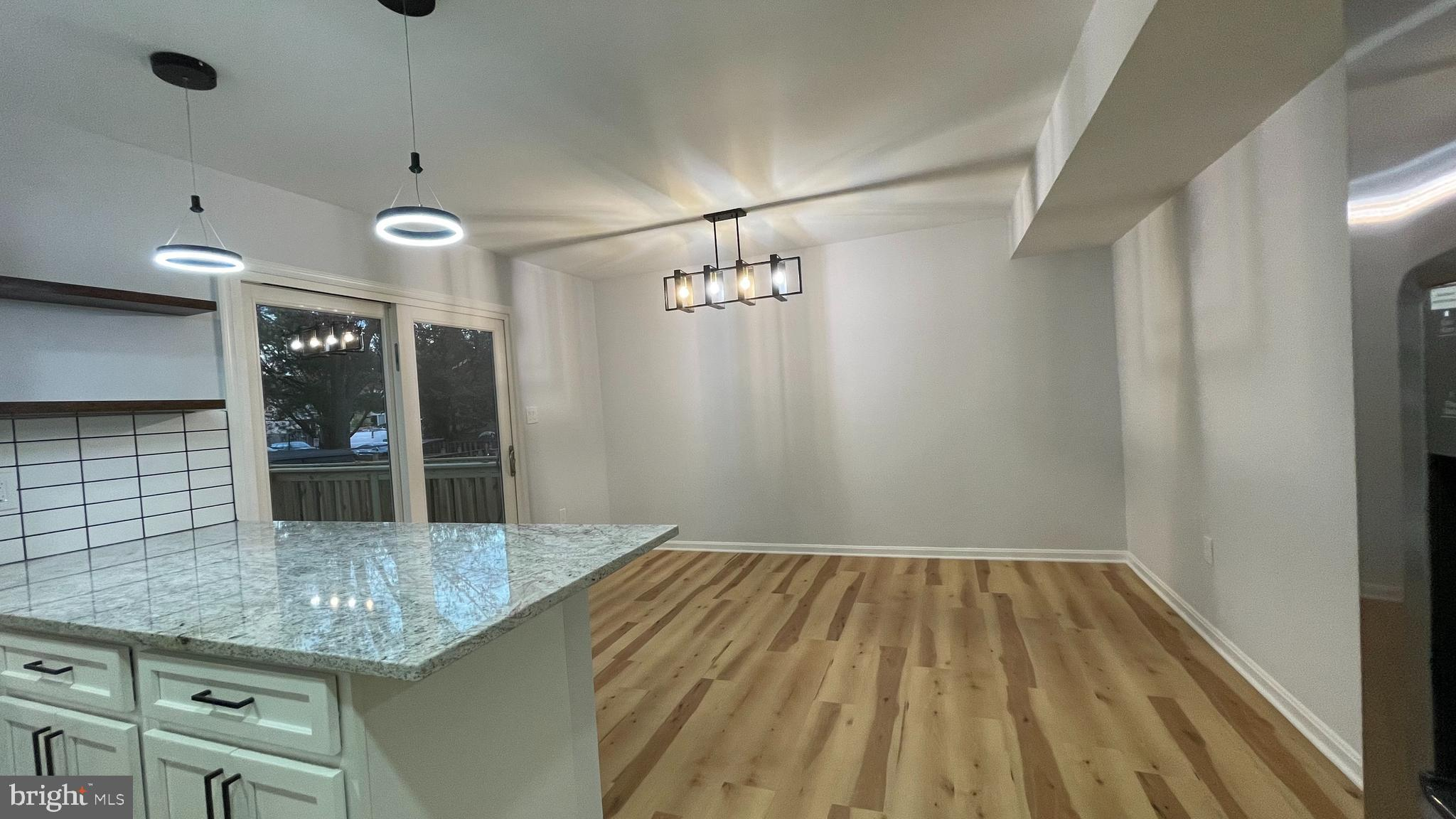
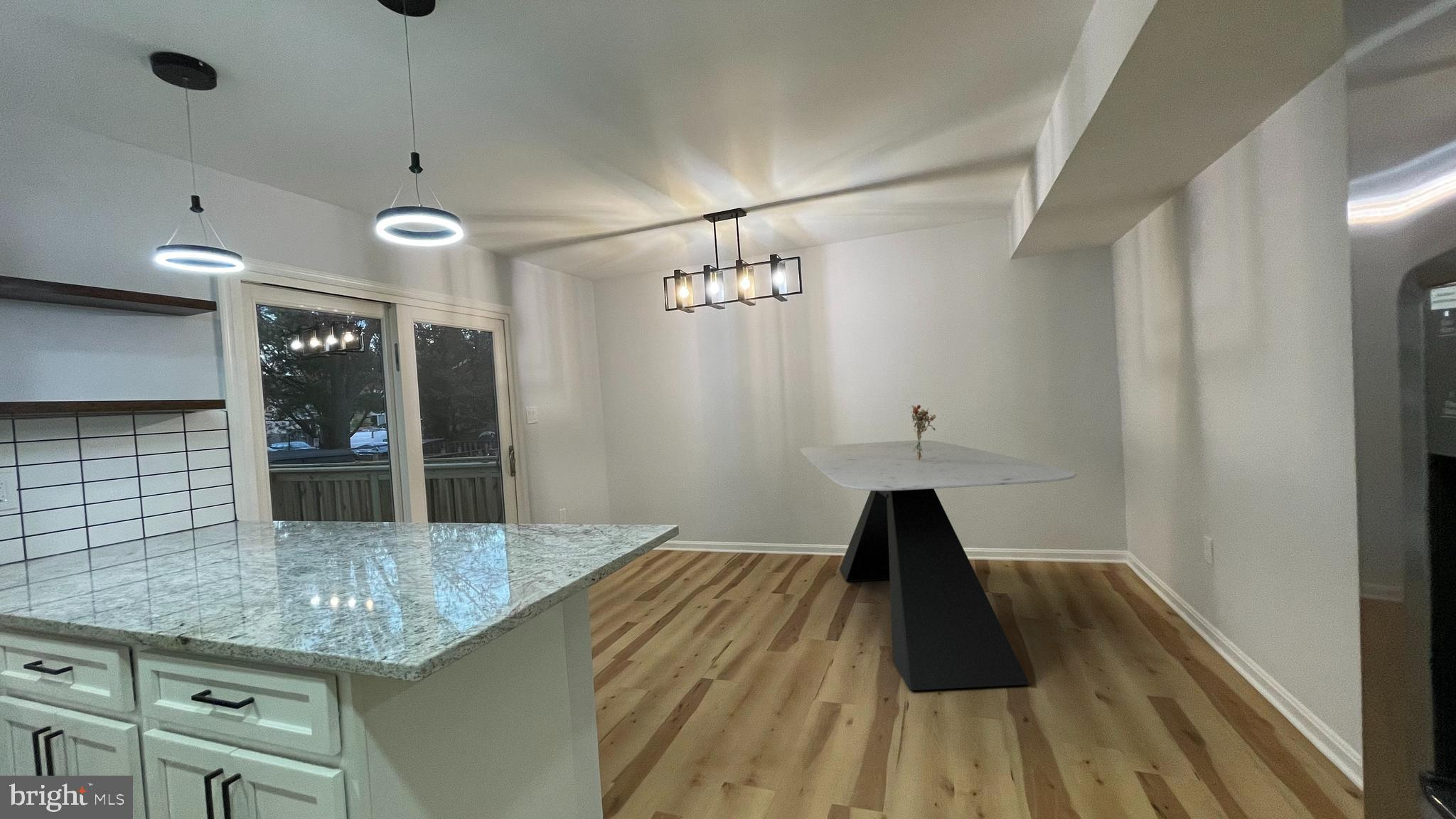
+ bouquet [909,405,936,460]
+ dining table [799,440,1077,691]
